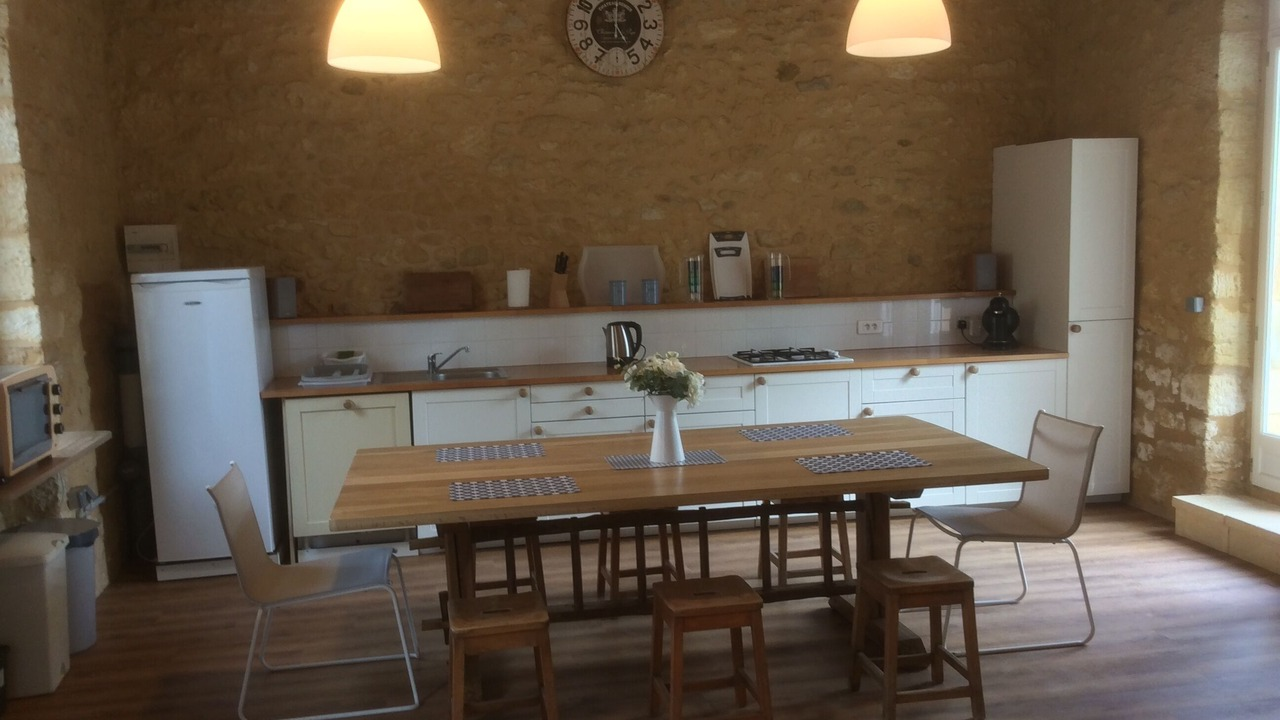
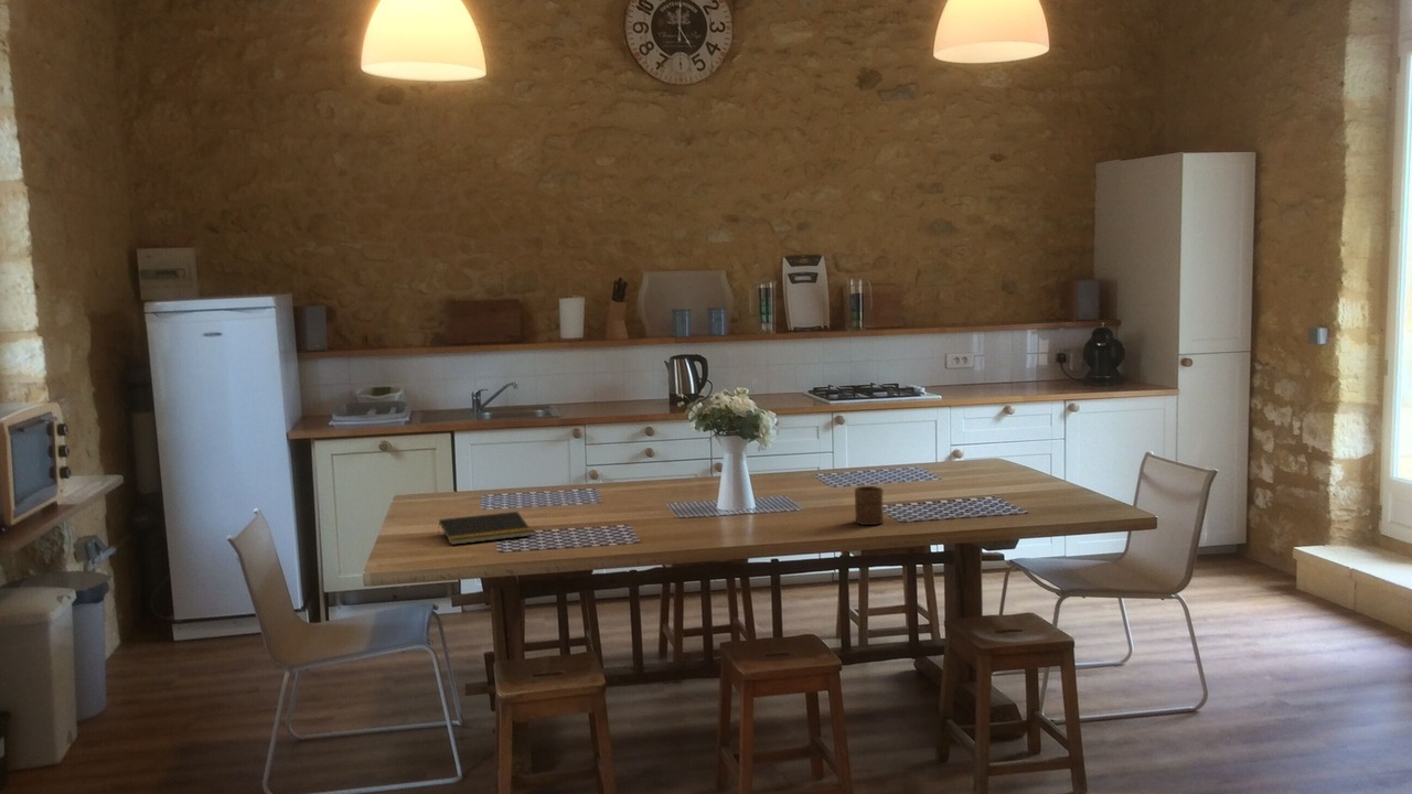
+ cup [854,485,885,526]
+ notepad [437,511,533,546]
